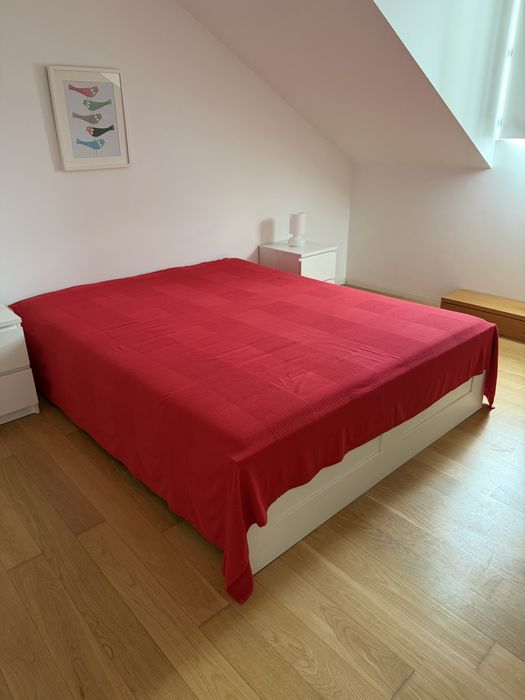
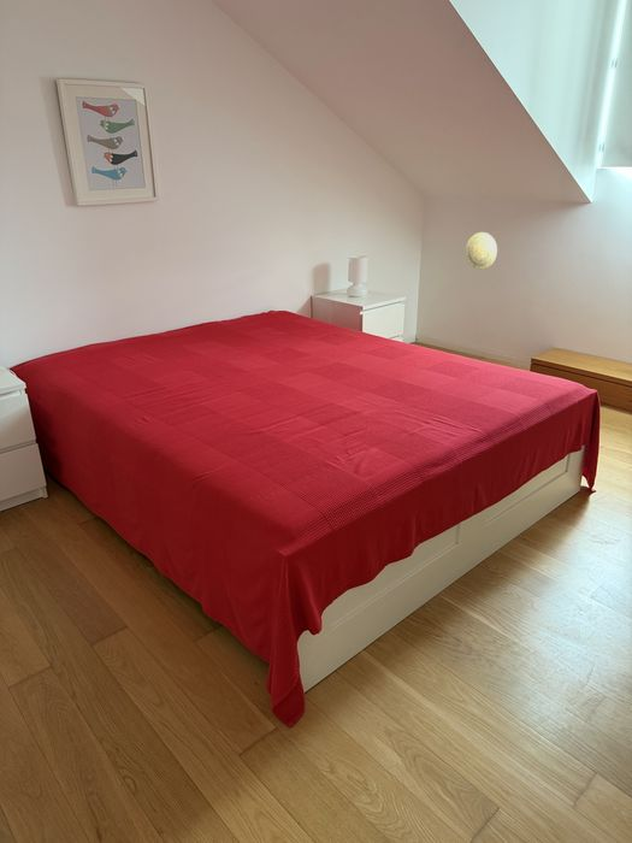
+ decorative plate [465,231,498,270]
